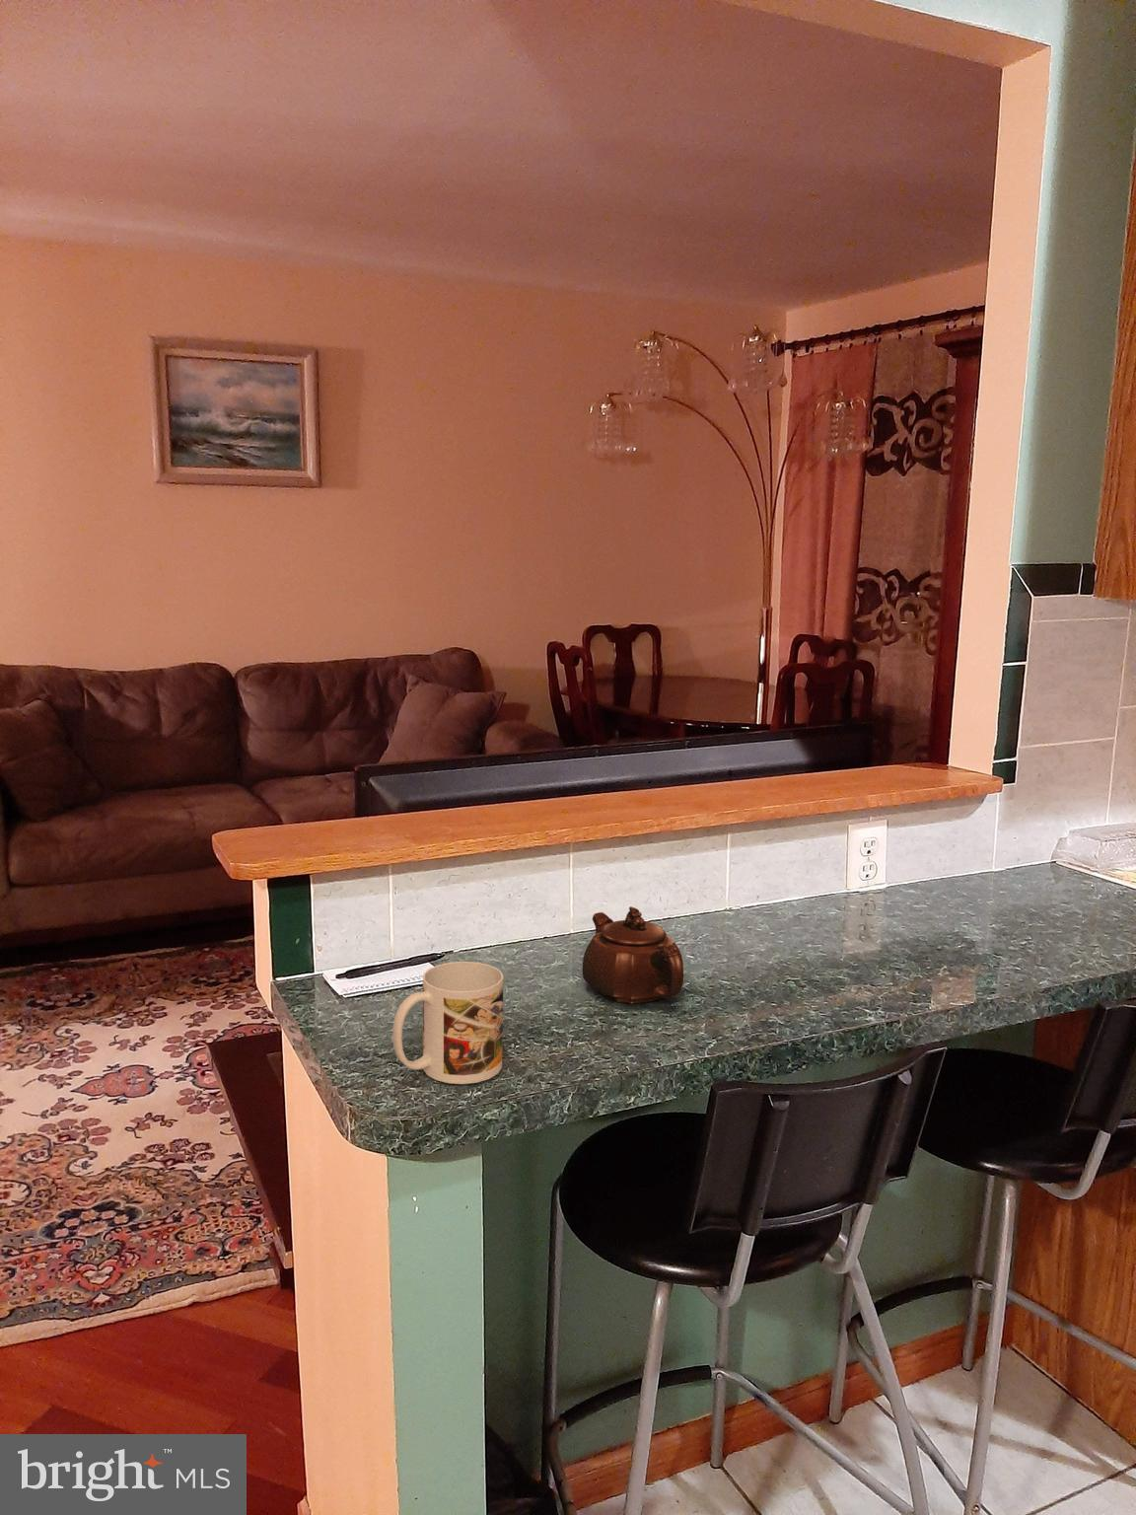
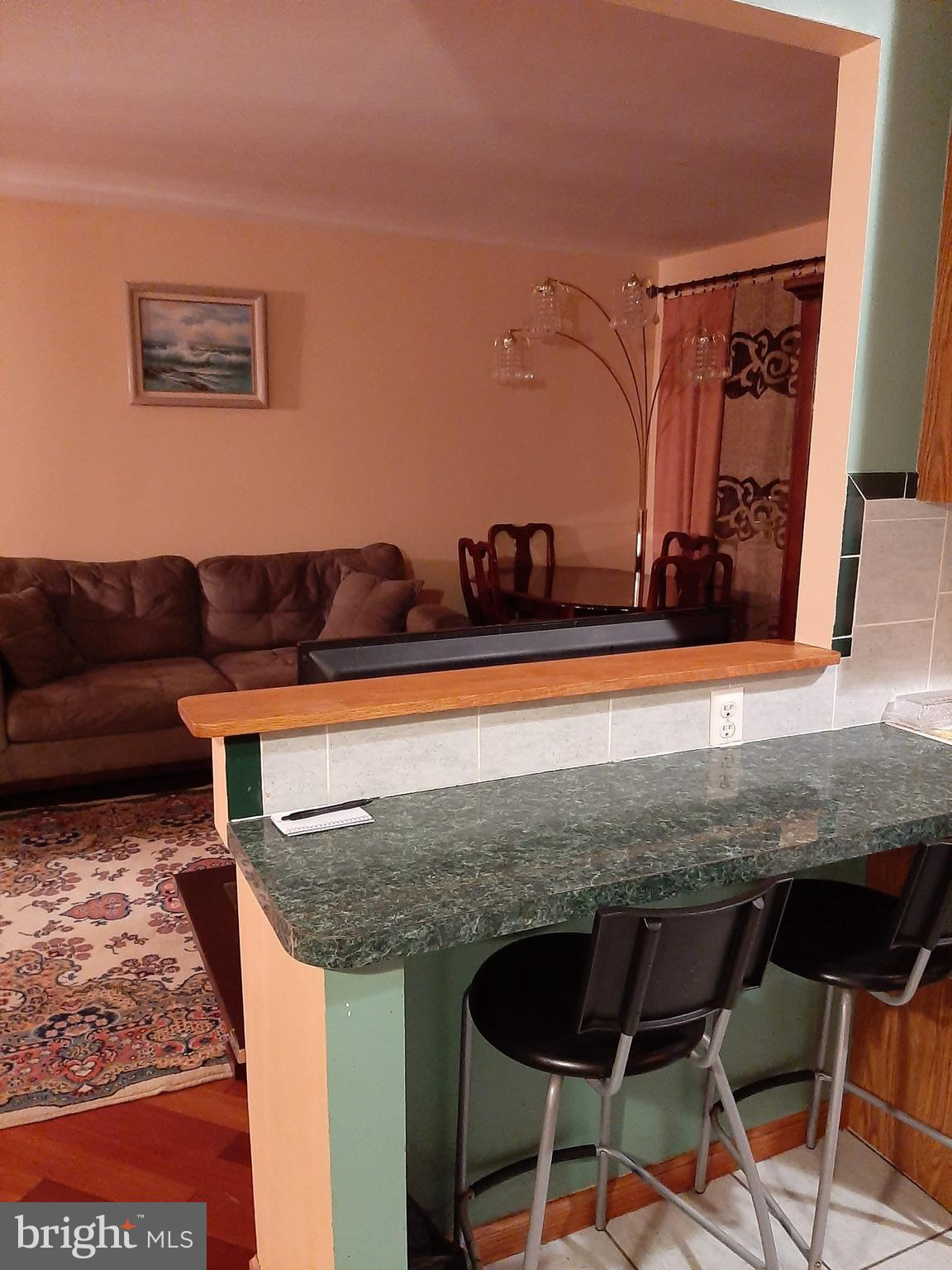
- teapot [582,905,685,1004]
- mug [391,960,504,1086]
